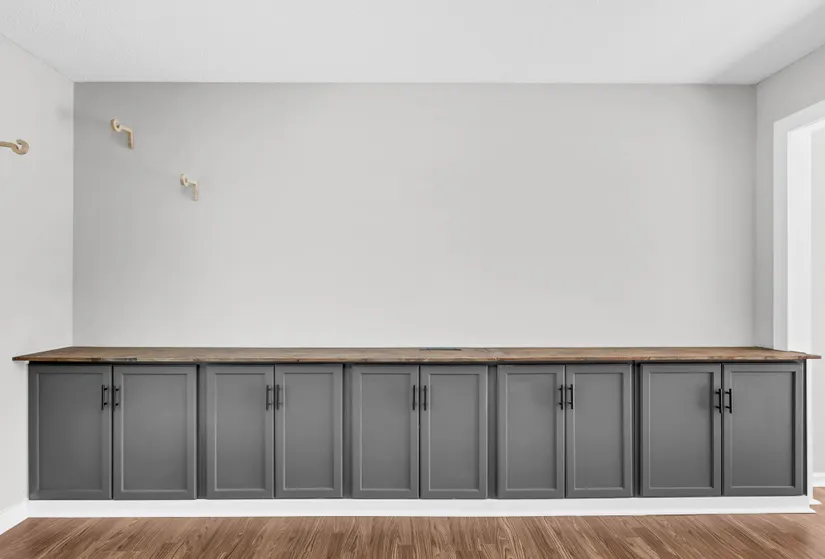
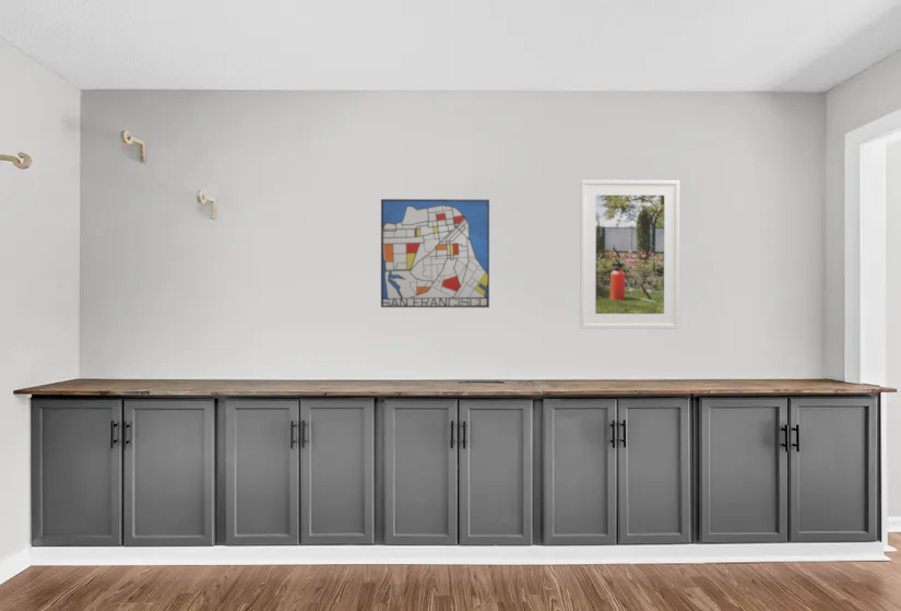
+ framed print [579,179,680,330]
+ wall art [380,198,490,308]
